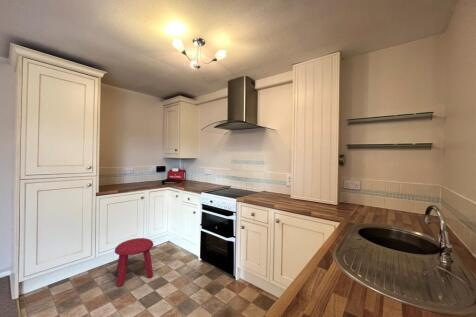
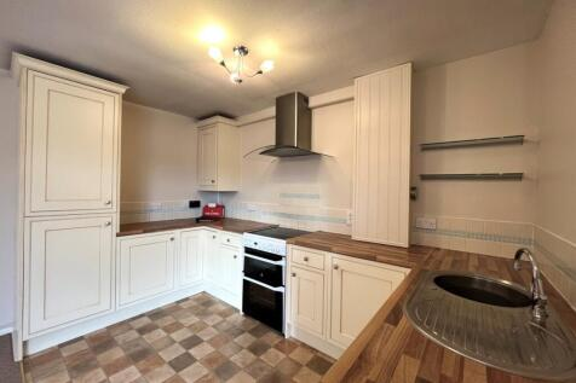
- stool [114,237,154,288]
